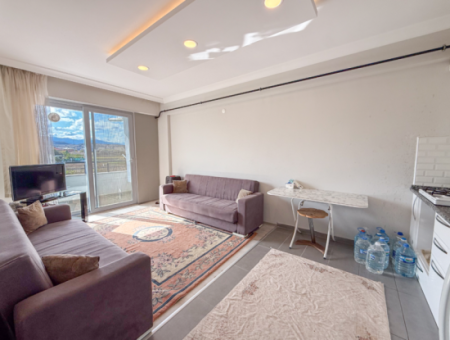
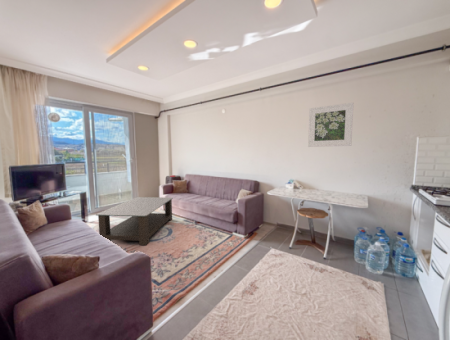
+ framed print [307,102,354,148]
+ coffee table [95,196,174,246]
